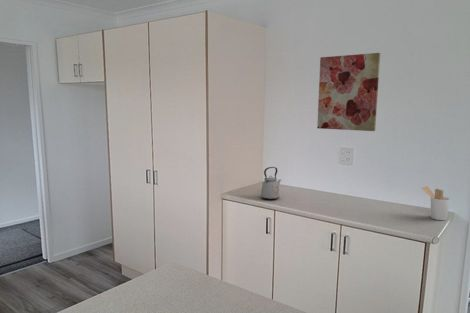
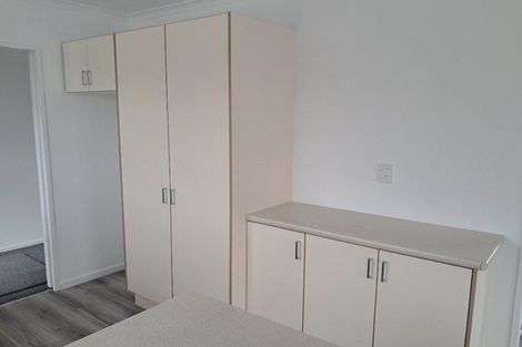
- wall art [316,52,381,132]
- kettle [260,166,282,201]
- utensil holder [421,185,451,221]
